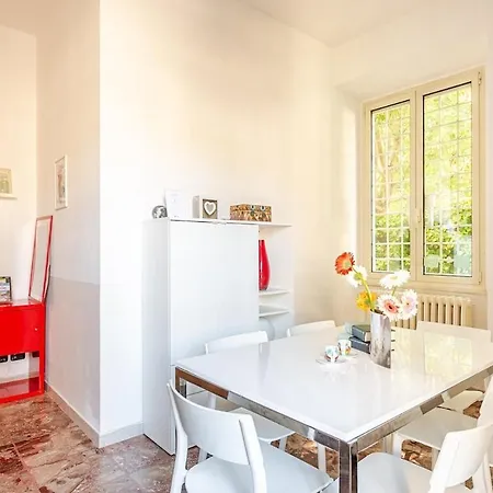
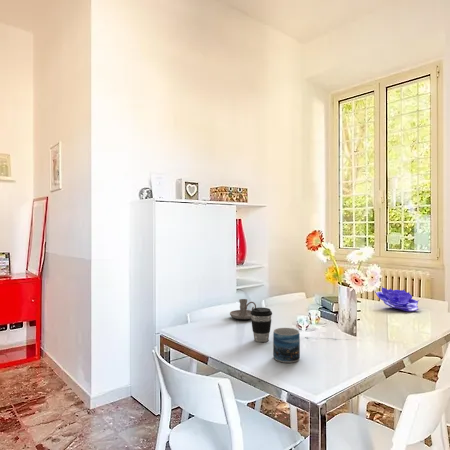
+ mug [272,327,301,364]
+ decorative bowl [374,286,420,312]
+ coffee cup [250,307,273,343]
+ candle holder [229,298,257,320]
